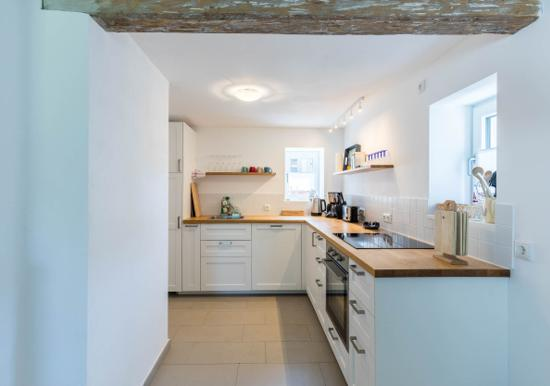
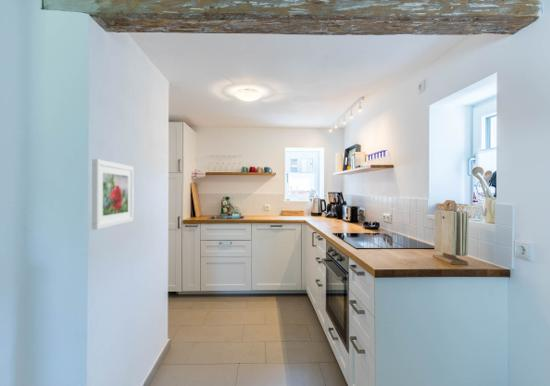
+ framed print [91,158,135,231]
